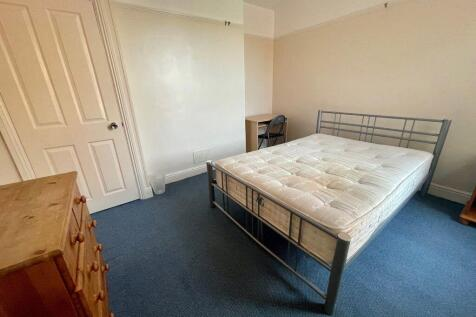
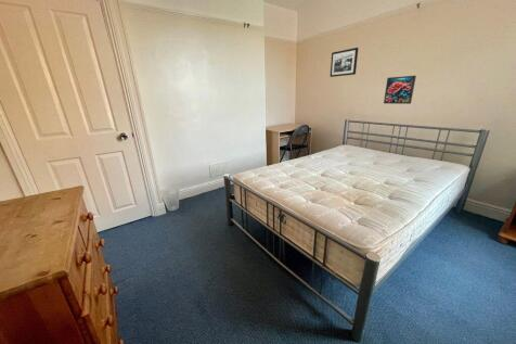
+ picture frame [330,47,359,78]
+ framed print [383,75,417,105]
